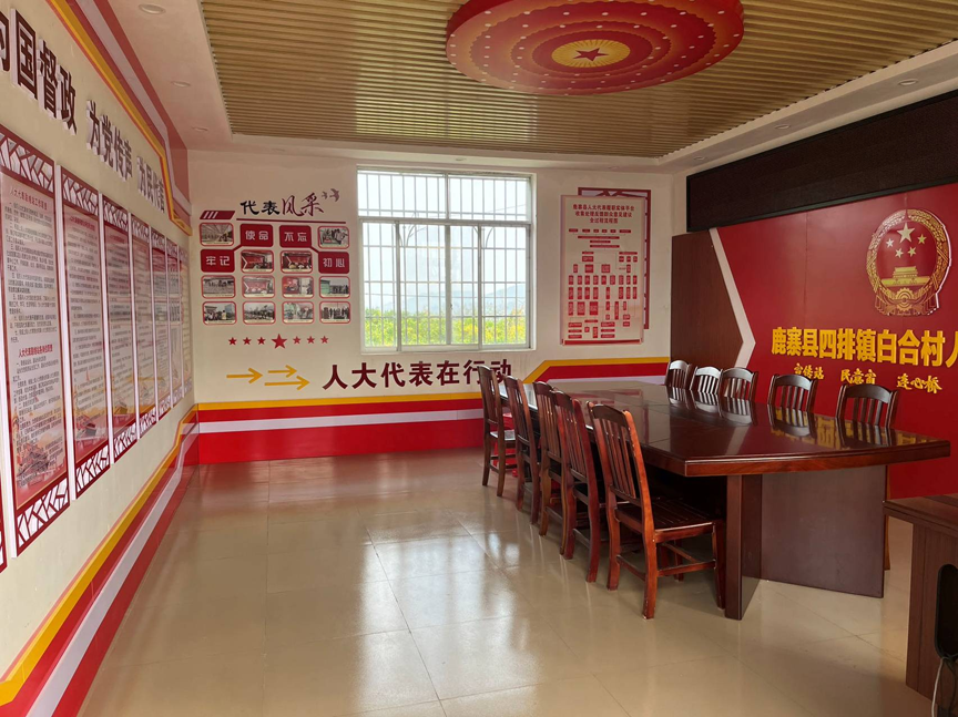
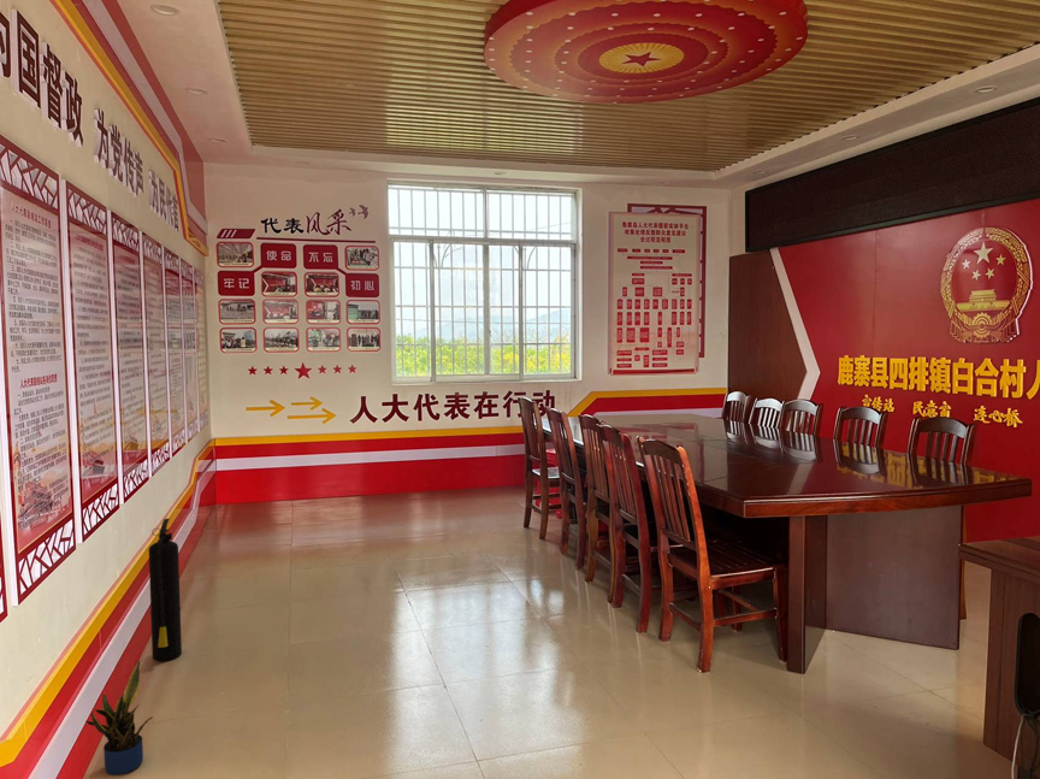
+ potted plant [84,660,154,775]
+ fire extinguisher [148,518,183,662]
